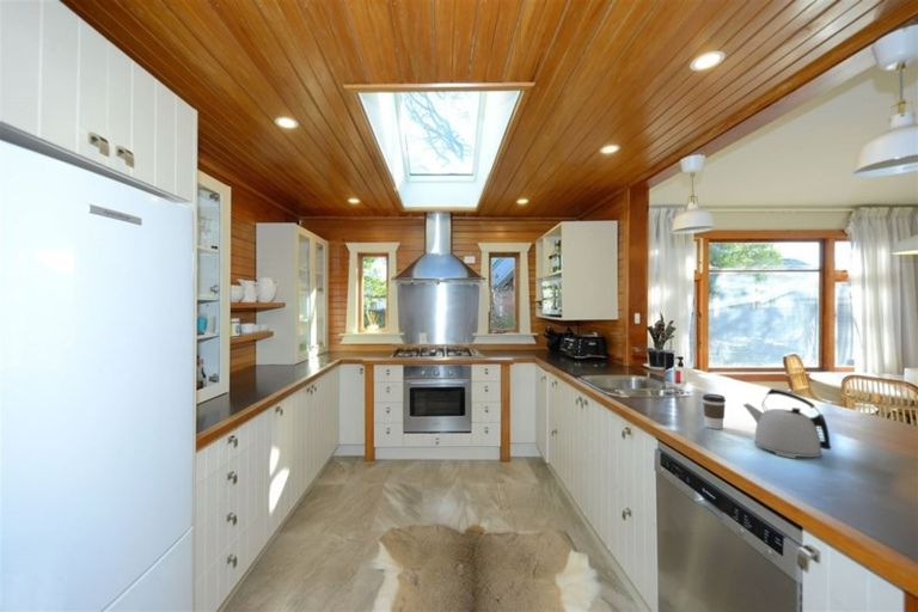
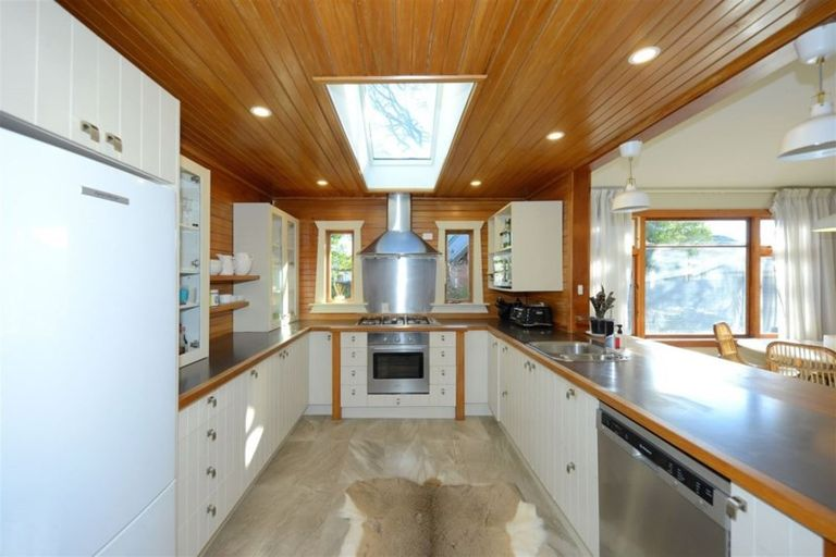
- kettle [742,387,833,459]
- coffee cup [702,392,727,430]
